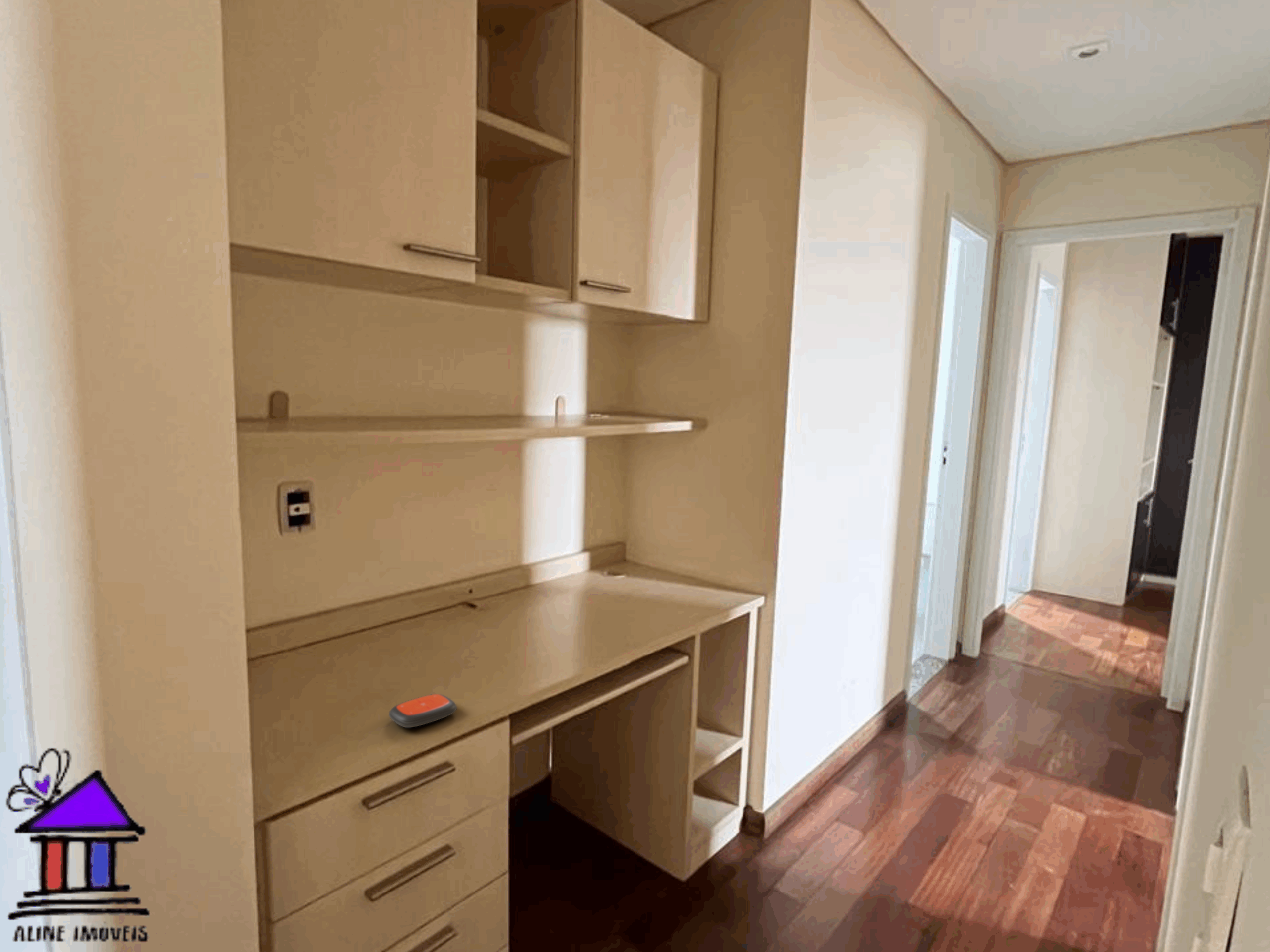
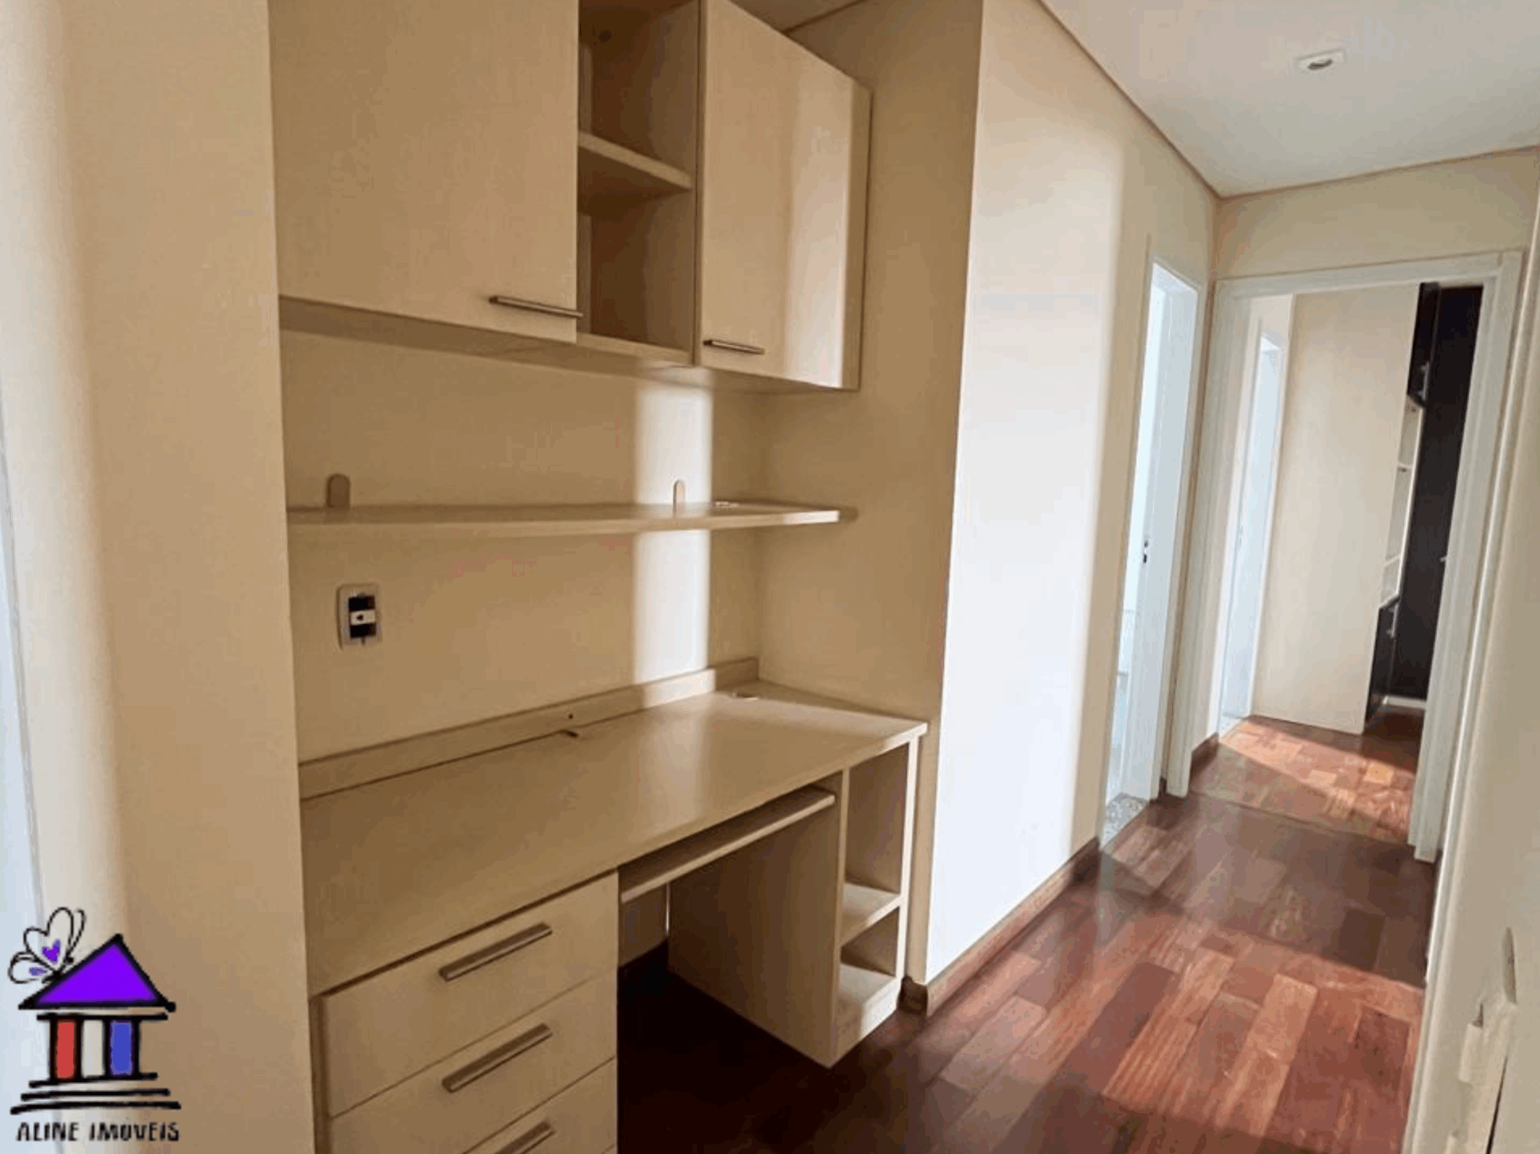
- remote control [388,693,457,728]
